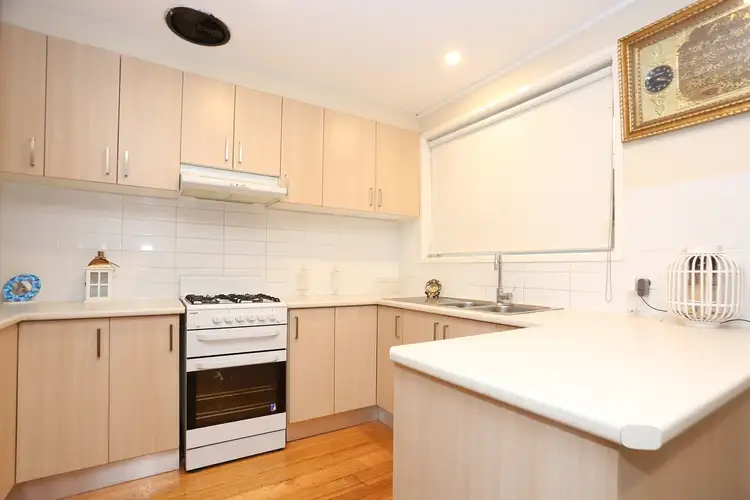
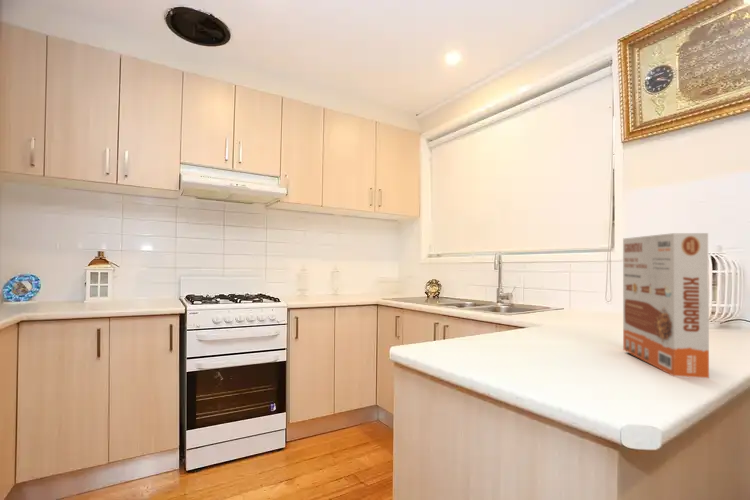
+ cereal box [622,232,710,380]
